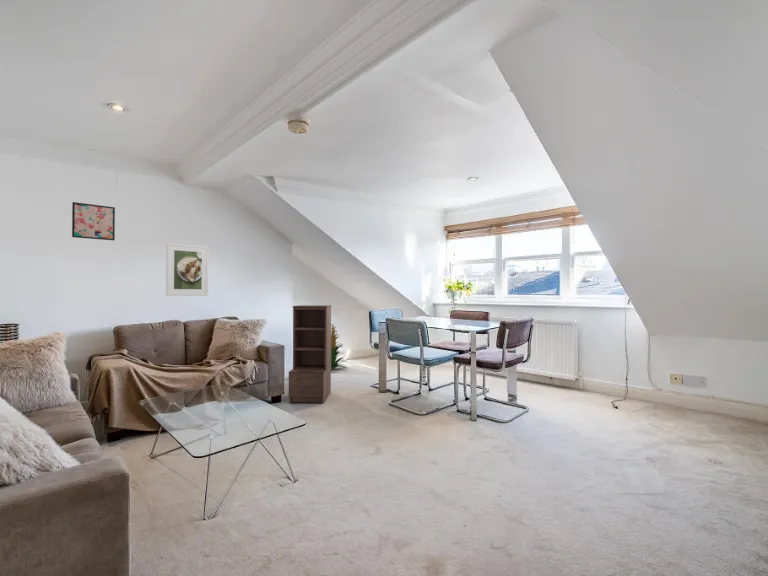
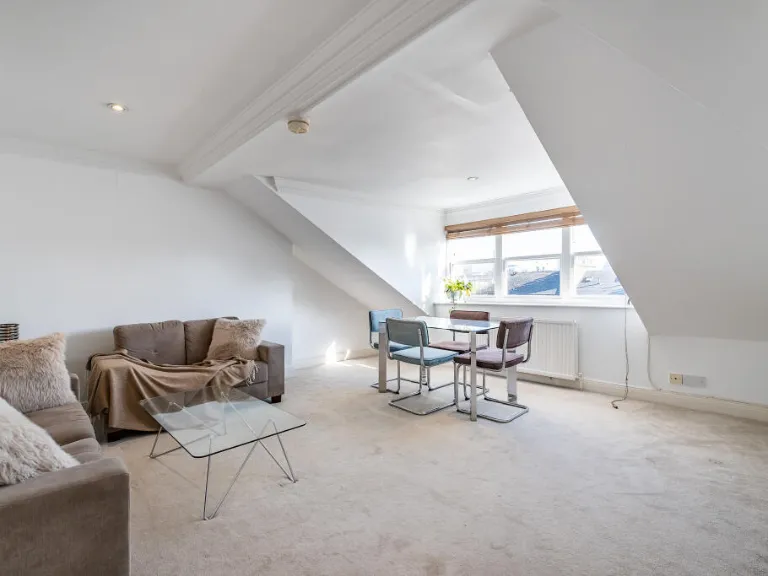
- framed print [165,242,210,297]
- bookshelf [288,304,332,404]
- indoor plant [331,323,349,371]
- wall art [71,201,116,241]
